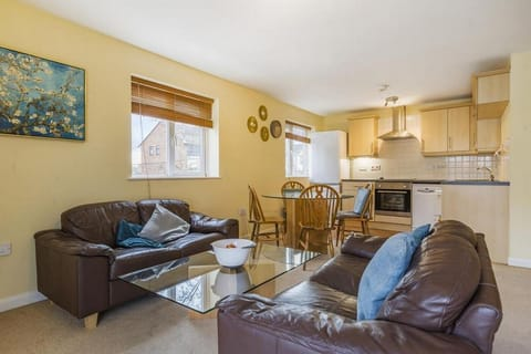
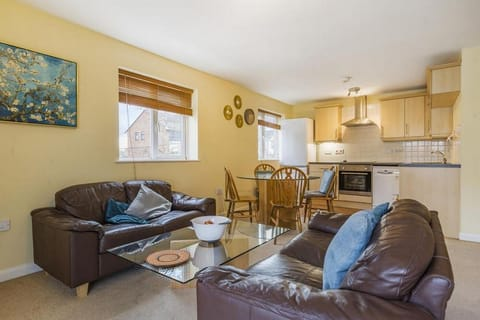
+ plate [144,248,192,268]
